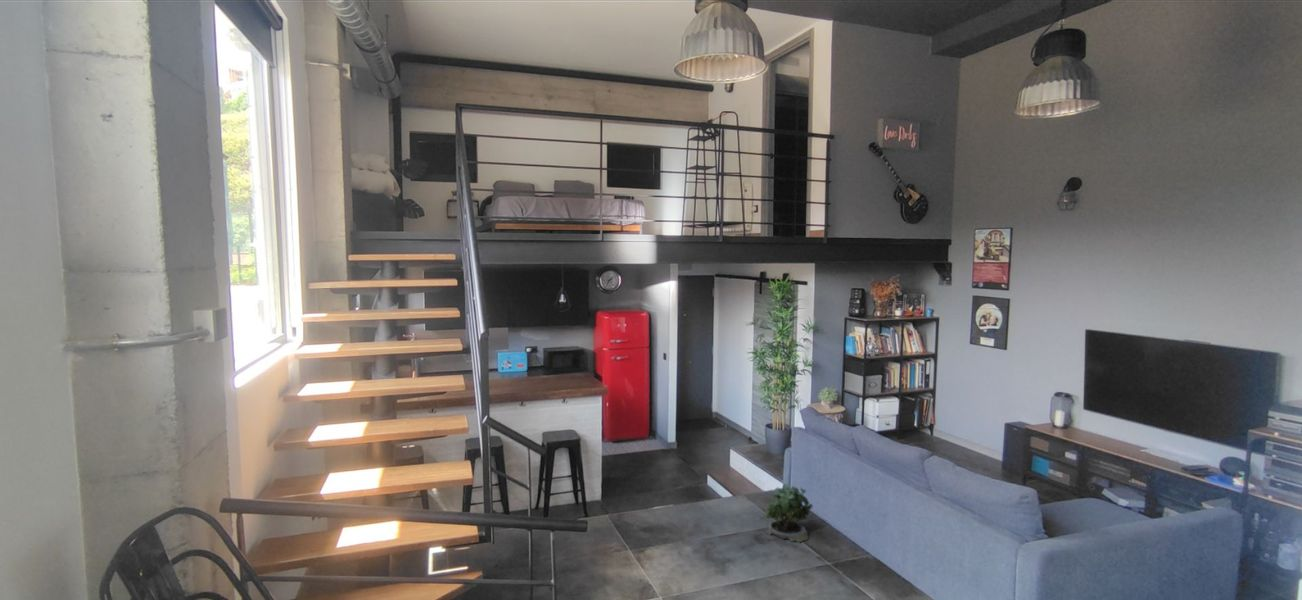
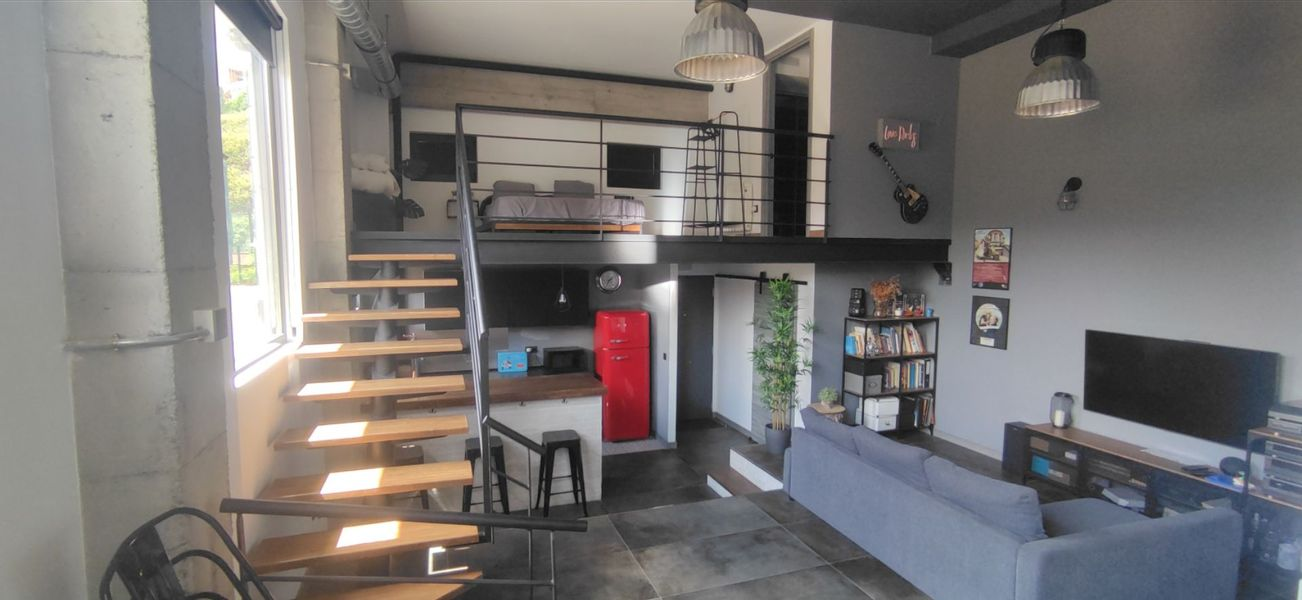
- potted plant [764,478,814,543]
